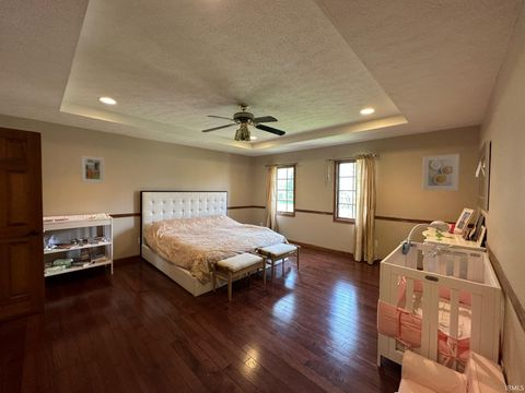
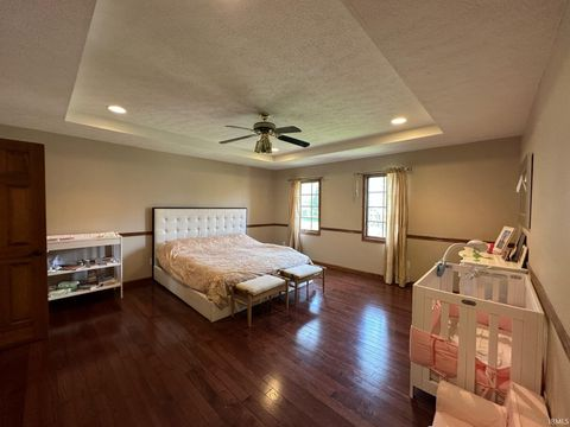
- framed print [80,154,105,183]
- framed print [421,153,460,192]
